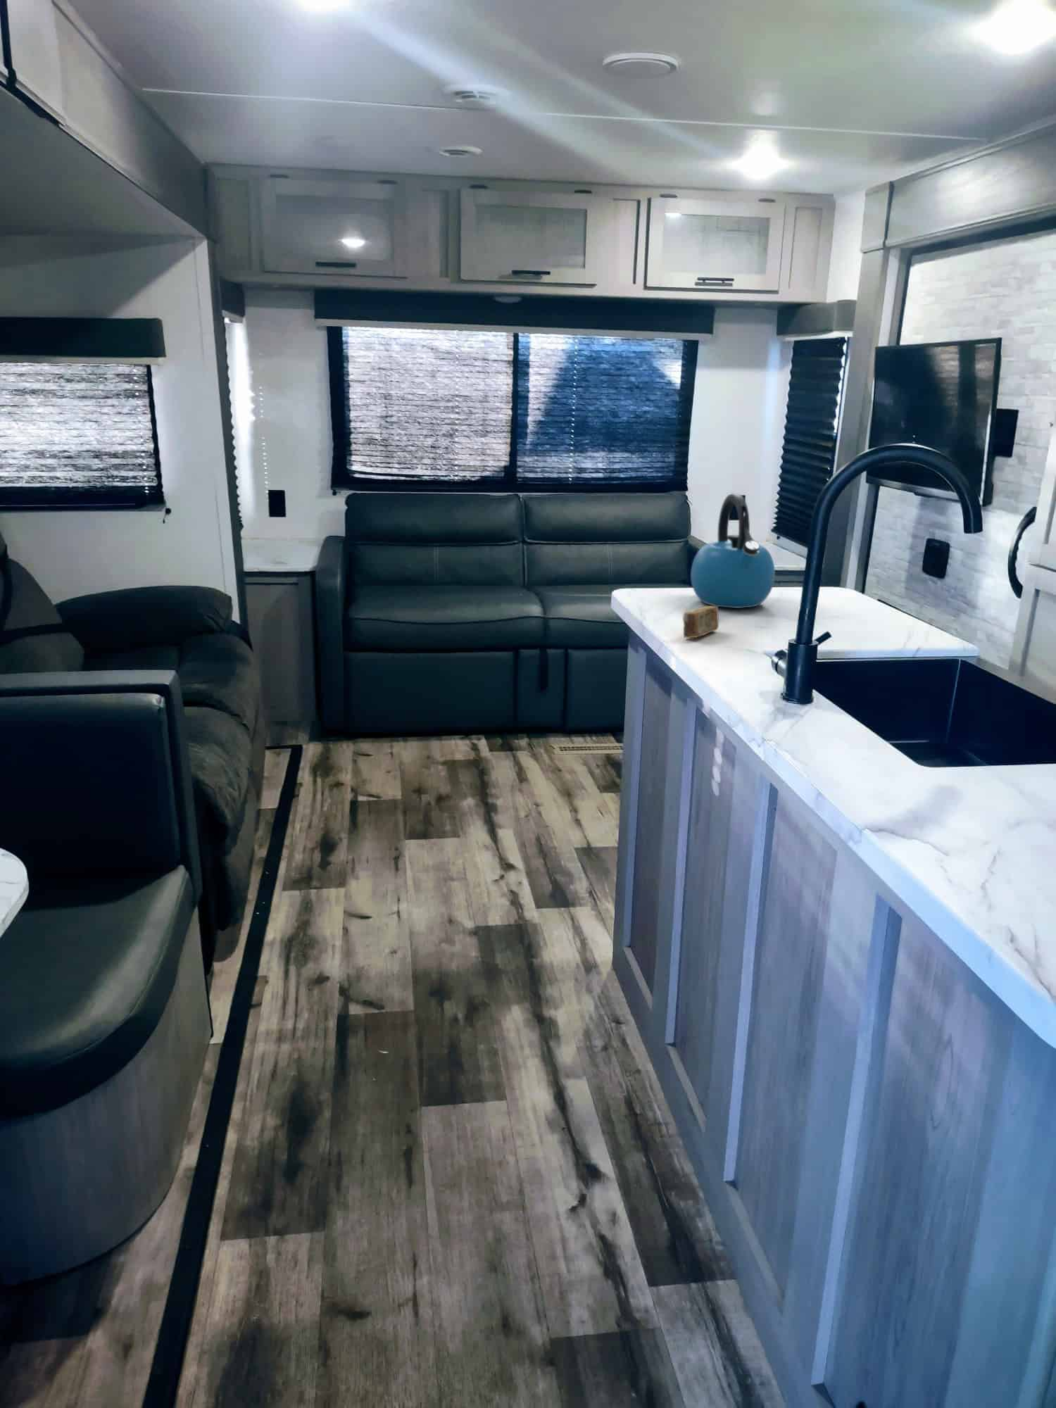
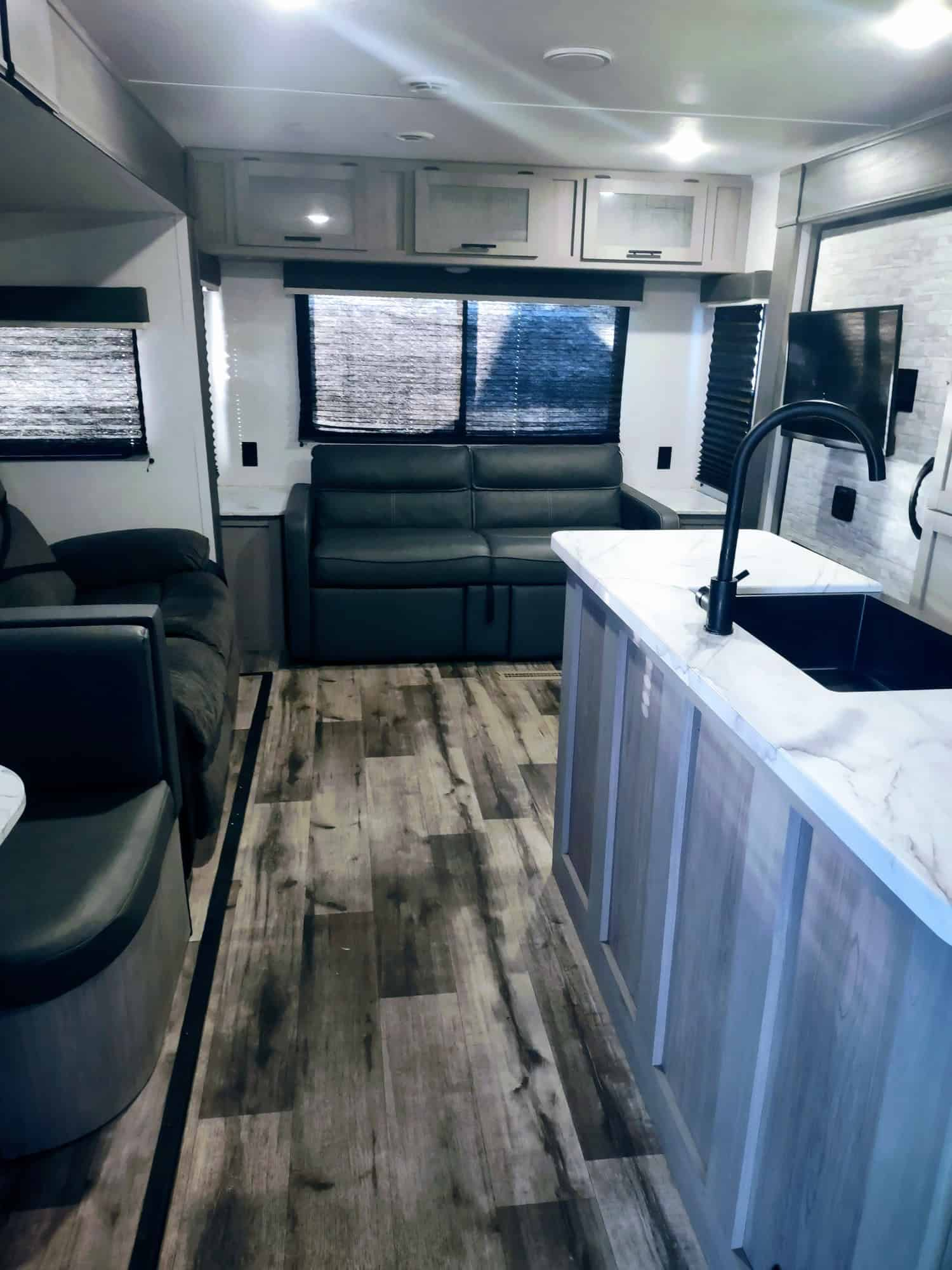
- soap bar [682,605,720,639]
- kettle [690,493,775,609]
